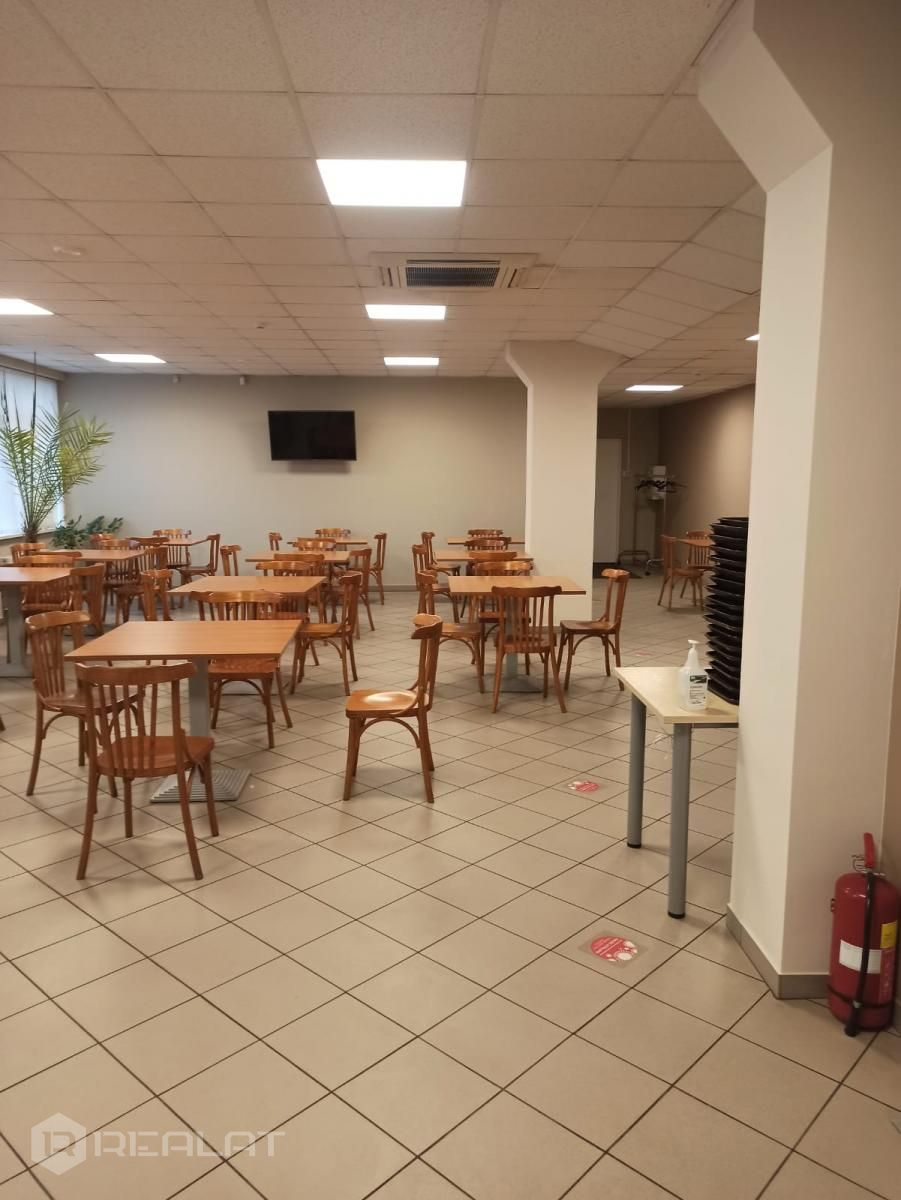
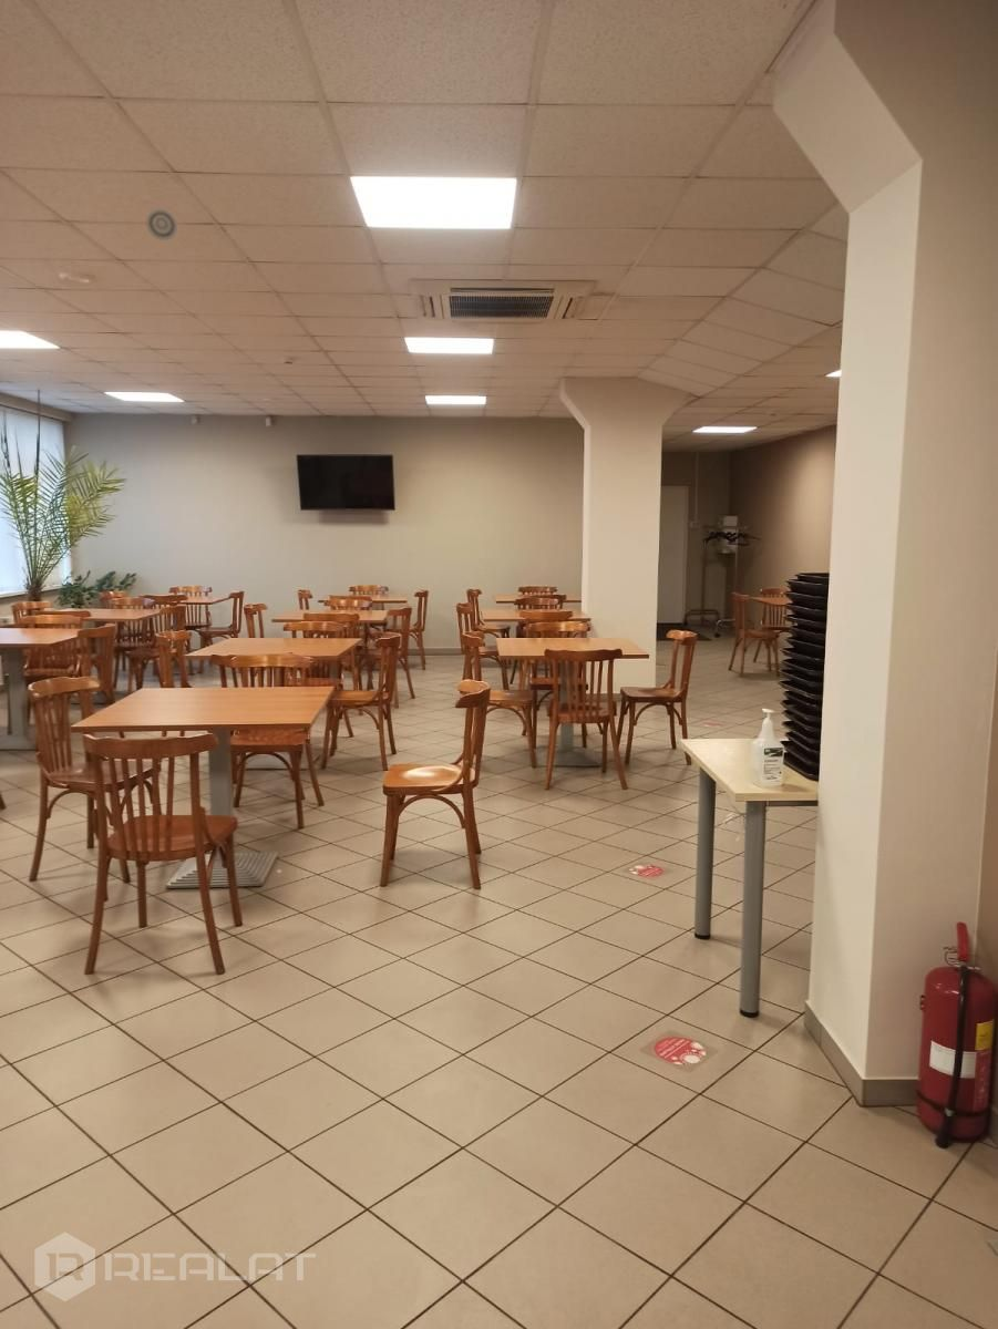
+ smoke detector [145,208,178,241]
